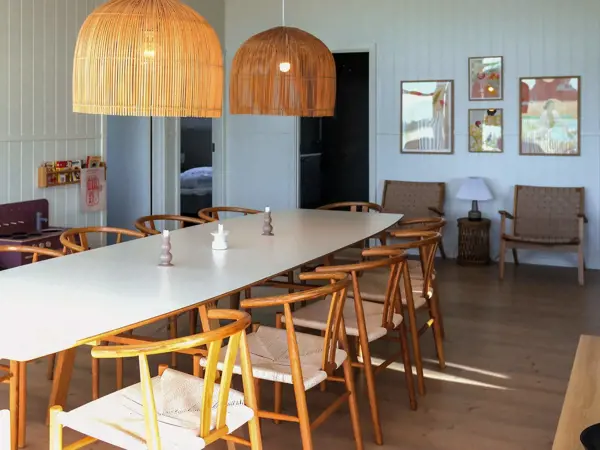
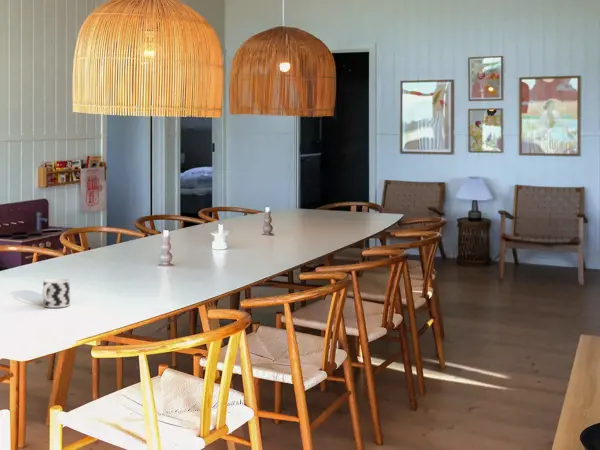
+ cup [41,278,71,309]
